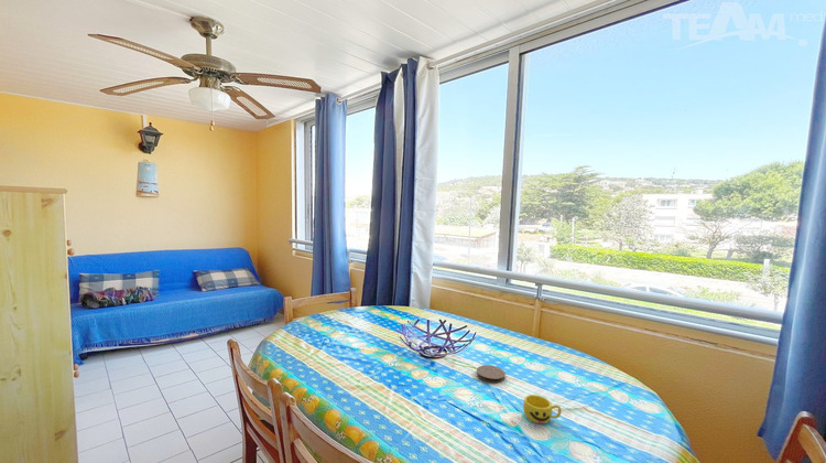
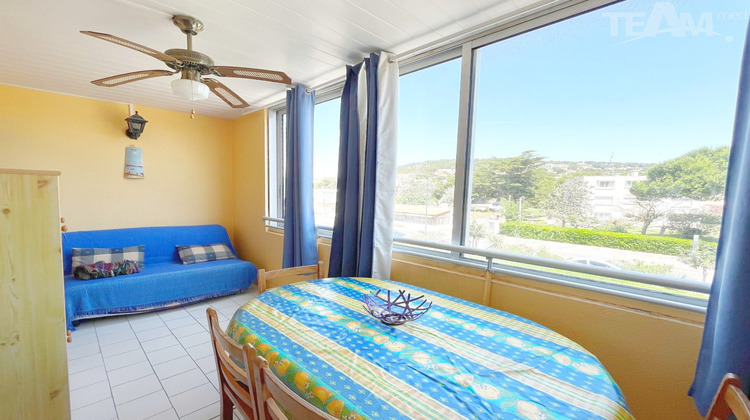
- coaster [476,364,507,384]
- cup [522,394,562,424]
